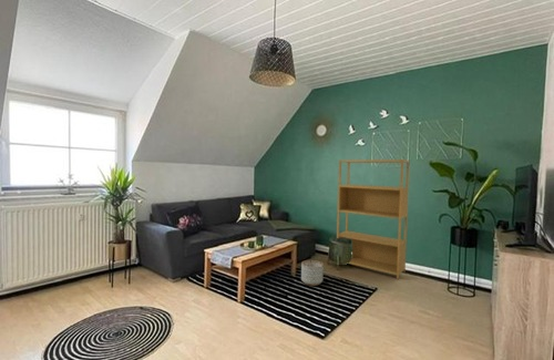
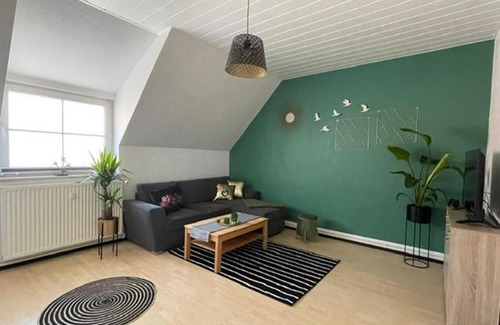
- planter [300,259,325,287]
- bookshelf [336,158,410,280]
